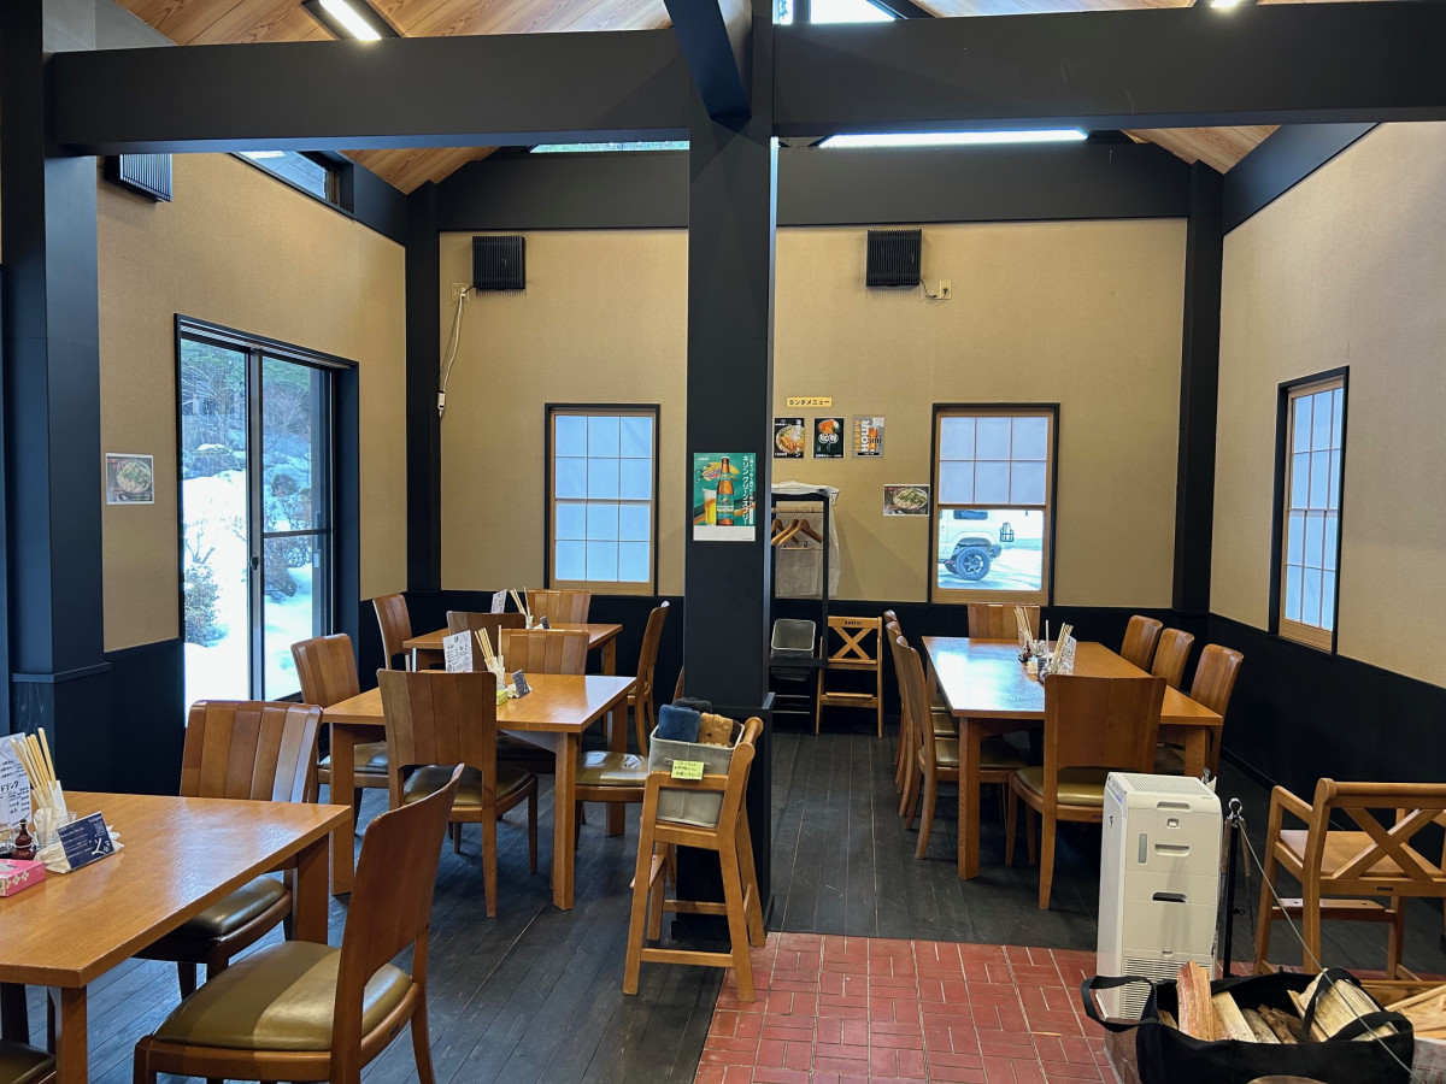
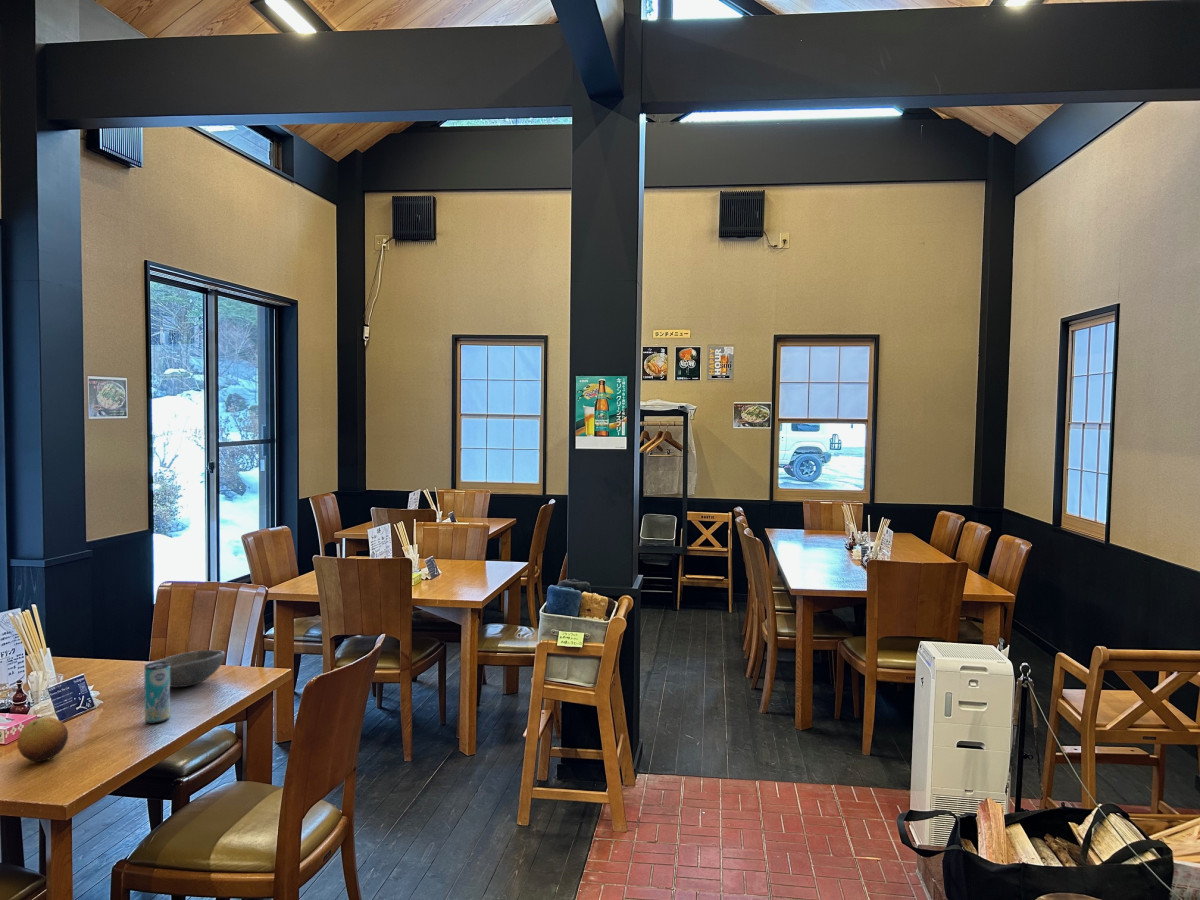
+ bowl [143,649,226,688]
+ beverage can [144,662,171,725]
+ fruit [17,716,69,762]
